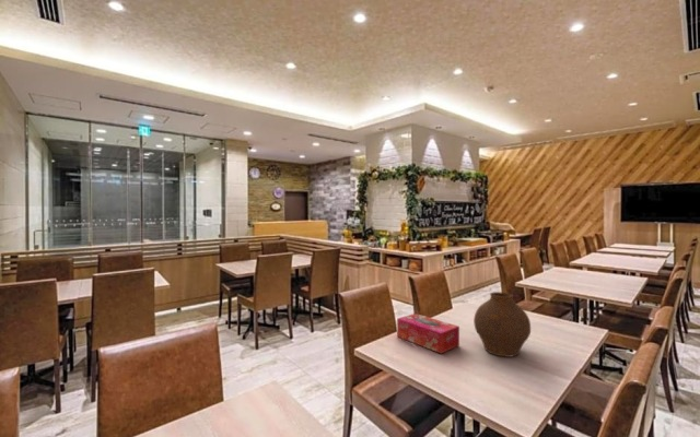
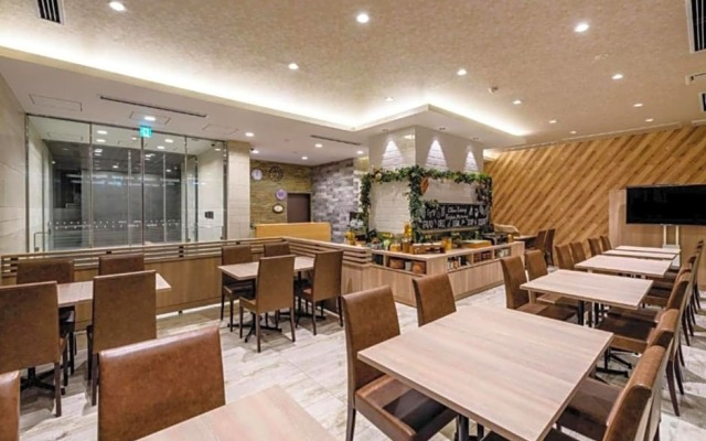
- vase [472,291,532,358]
- tissue box [396,312,460,355]
